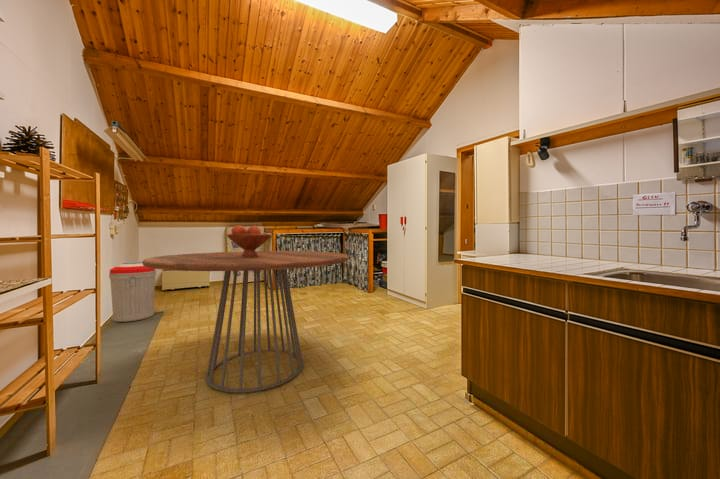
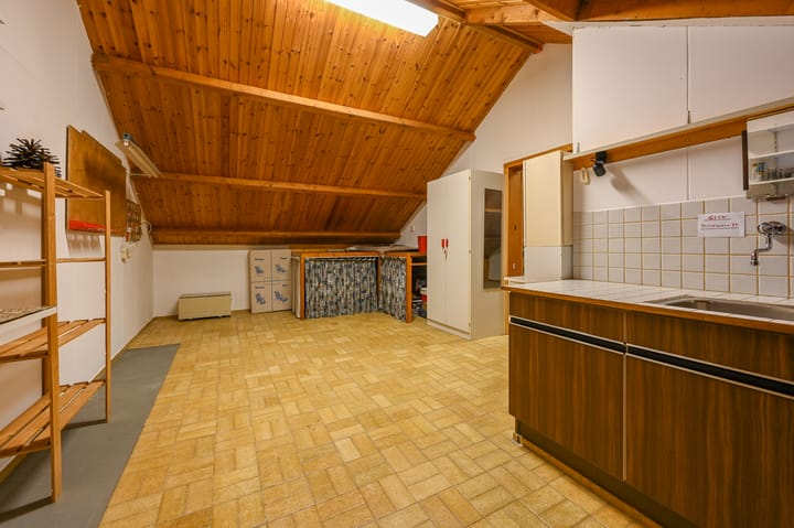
- trash can [108,261,157,323]
- fruit bowl [226,224,272,257]
- dining table [142,250,349,393]
